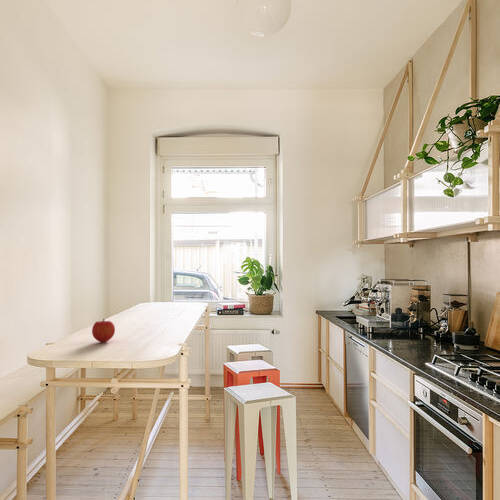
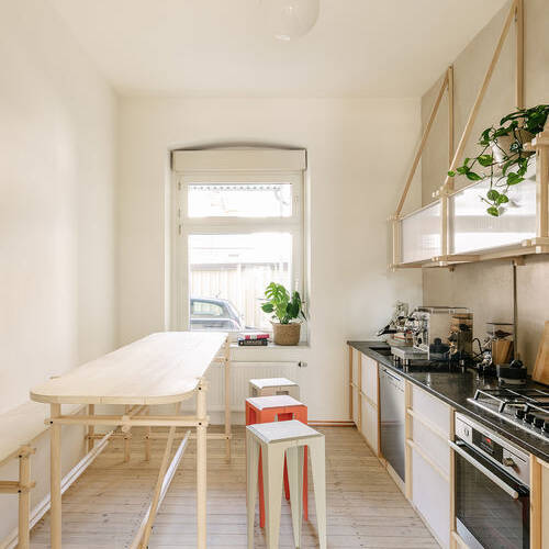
- fruit [91,318,116,343]
